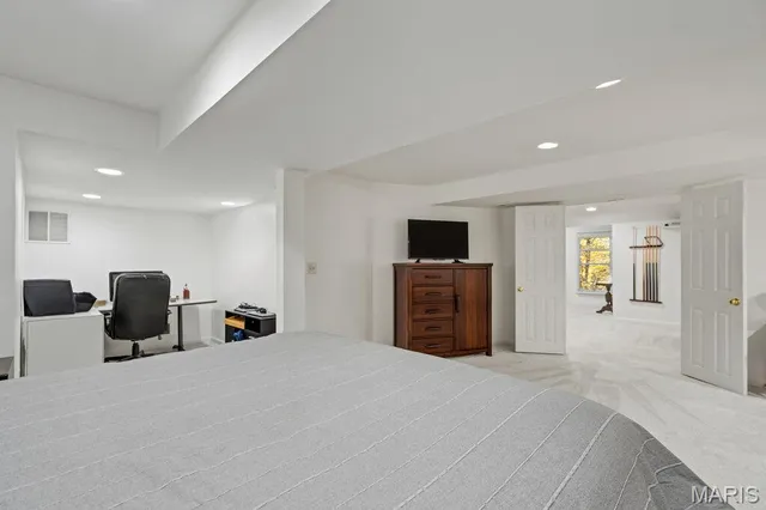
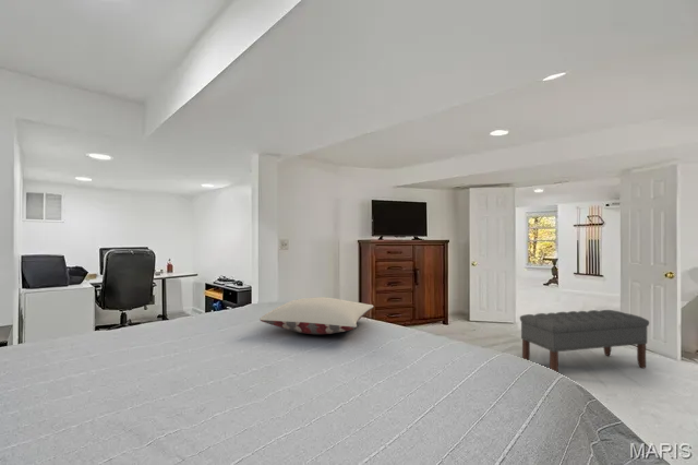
+ pillow [258,296,374,335]
+ bench [519,309,650,373]
